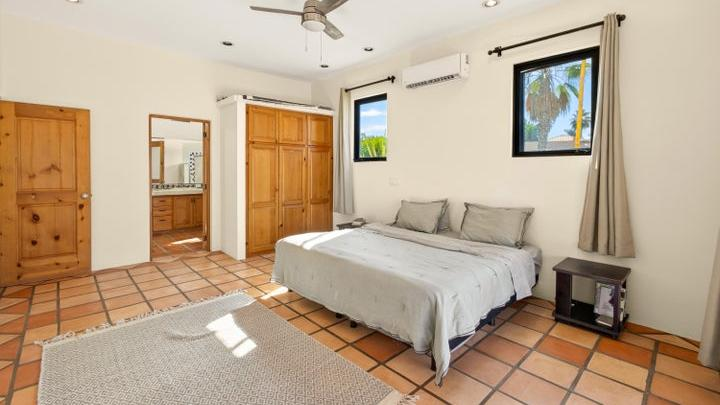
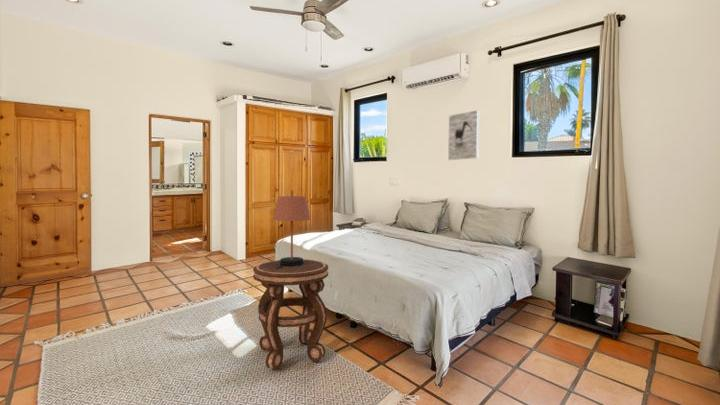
+ side table [252,258,329,370]
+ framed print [447,109,480,161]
+ table lamp [272,189,311,269]
